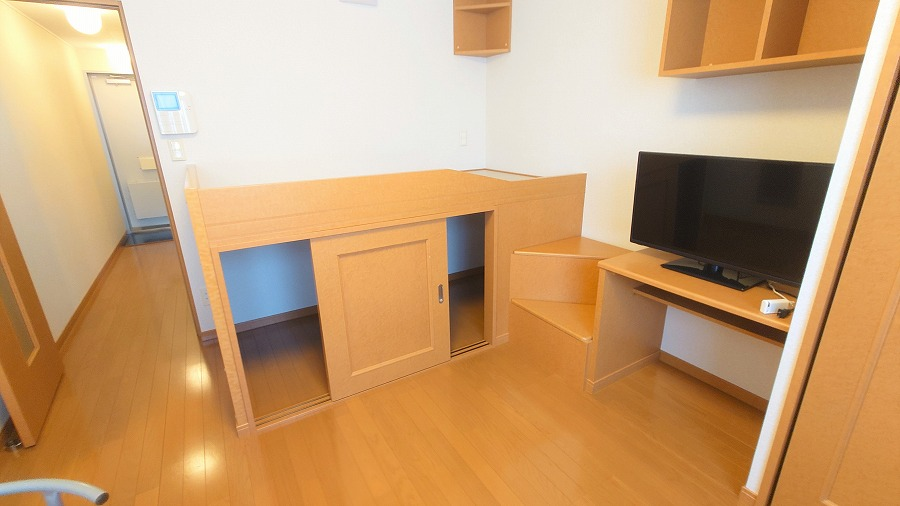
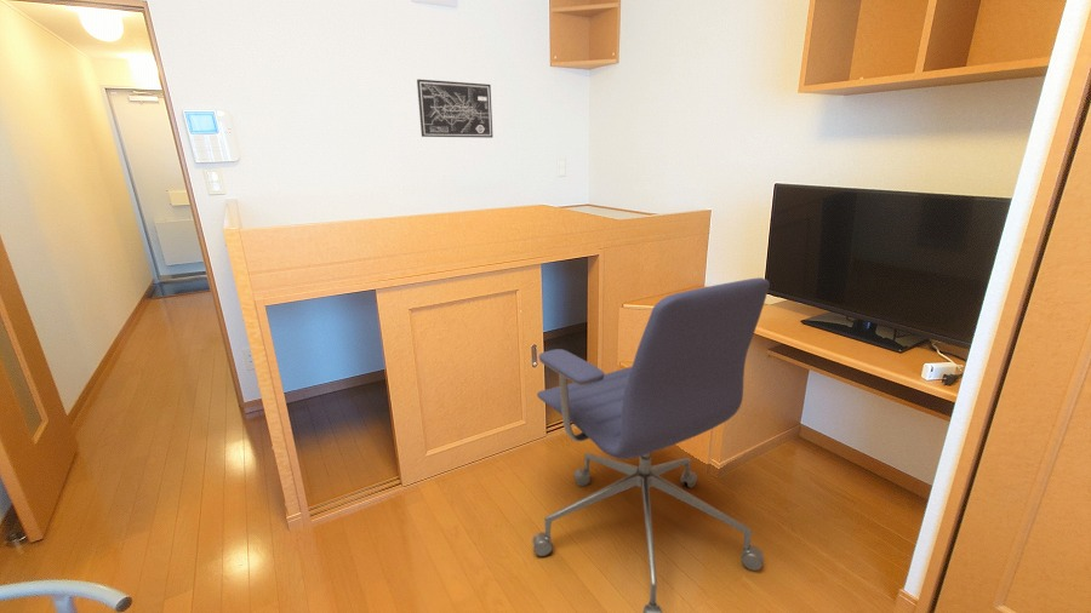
+ office chair [531,276,771,613]
+ wall art [416,78,493,139]
